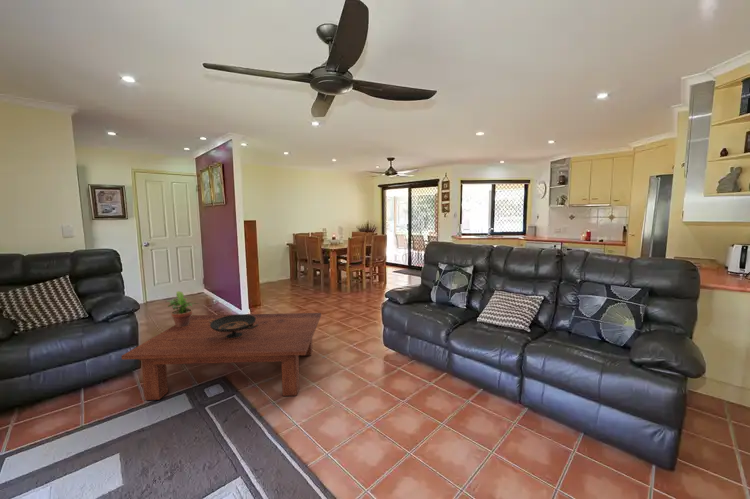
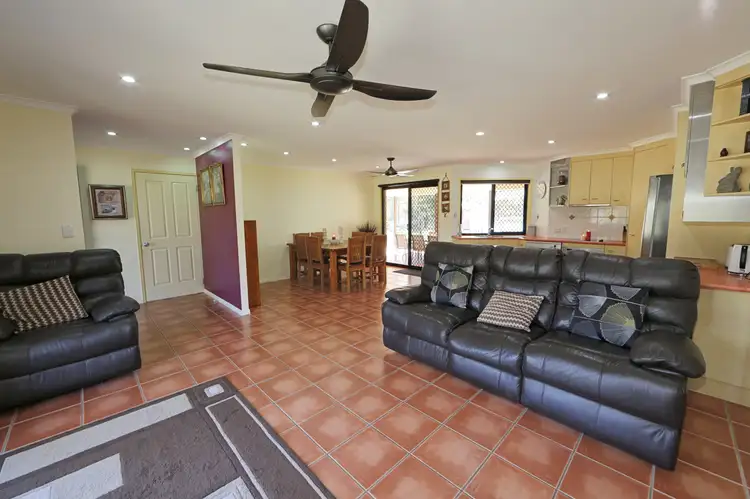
- potted plant [165,290,200,327]
- decorative bowl [209,313,258,339]
- coffee table [120,312,322,401]
